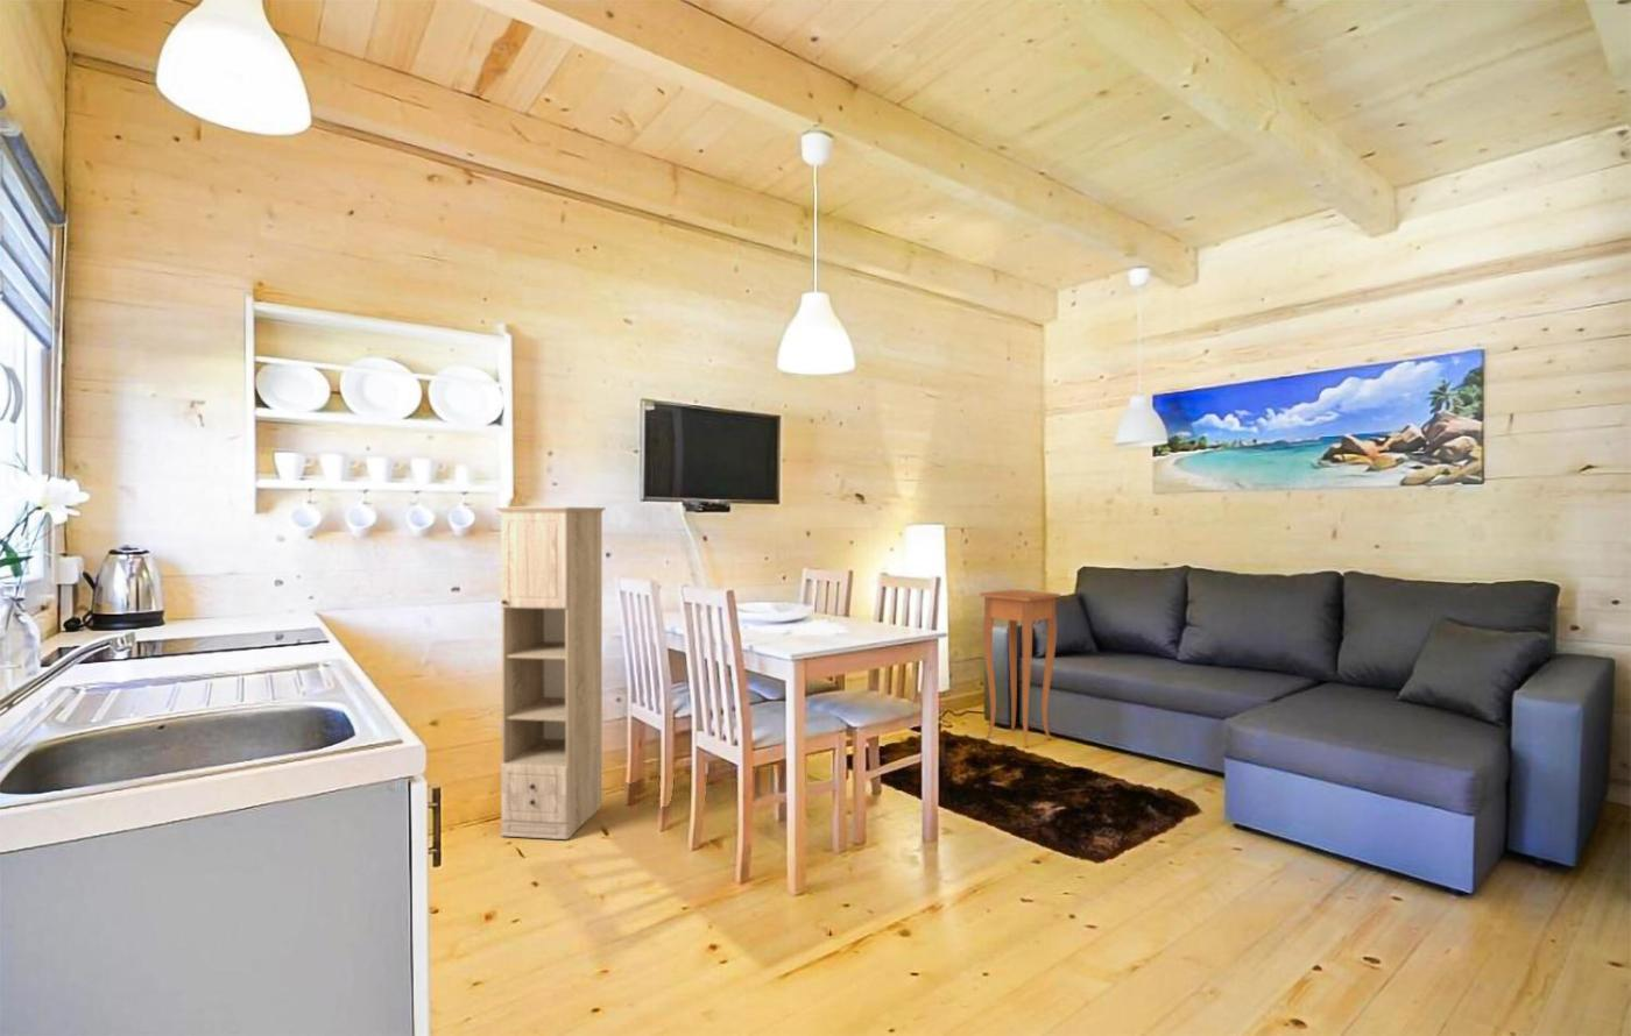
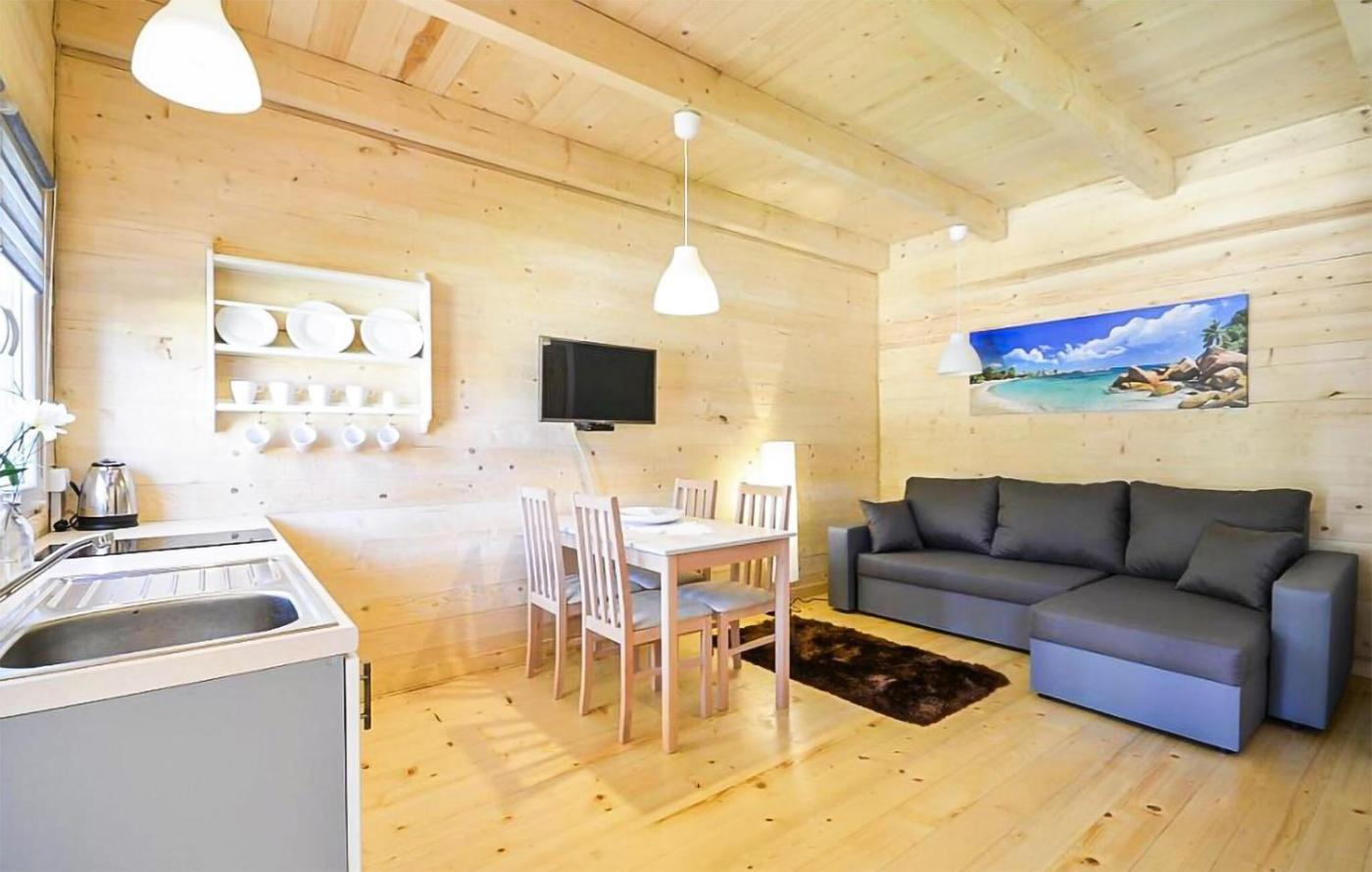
- storage cabinet [495,506,607,840]
- side table [978,589,1062,748]
